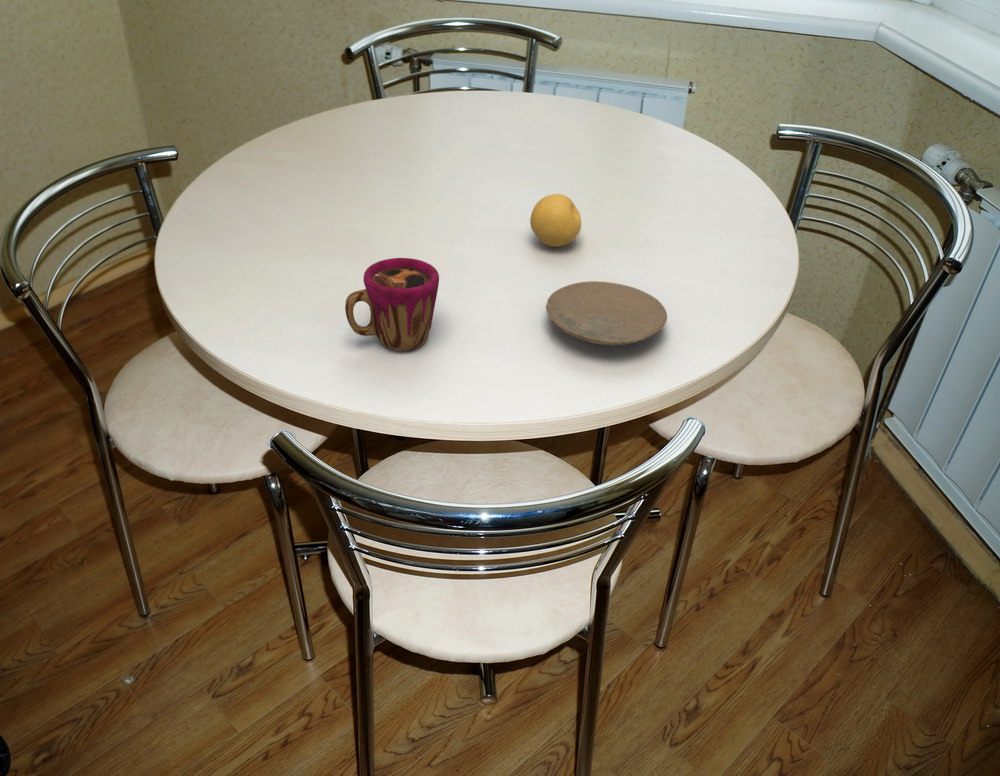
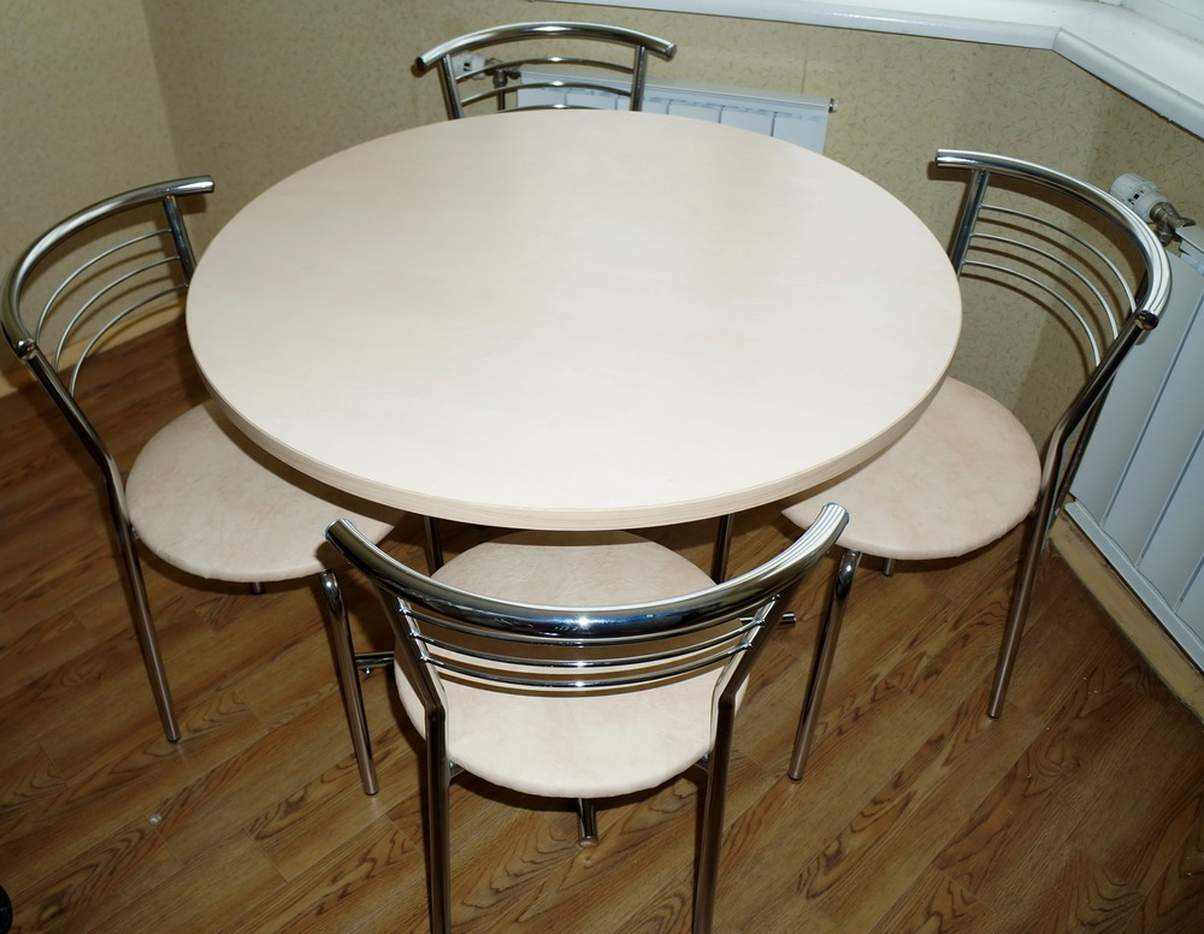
- cup [344,257,440,352]
- plate [545,280,668,347]
- mandarin orange [529,193,582,248]
